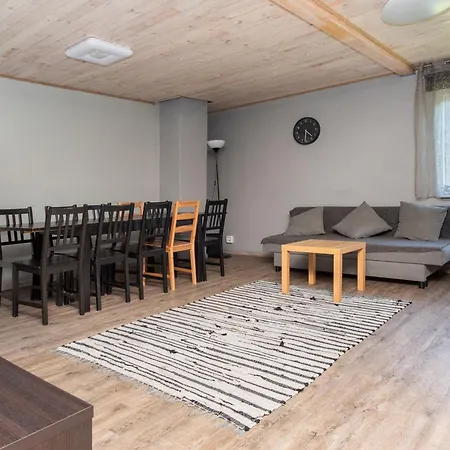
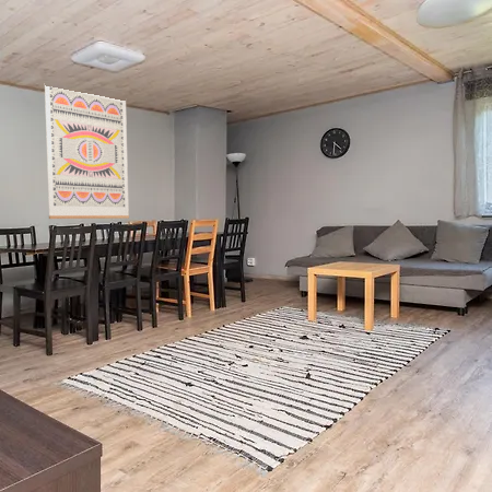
+ wall art [44,84,130,220]
